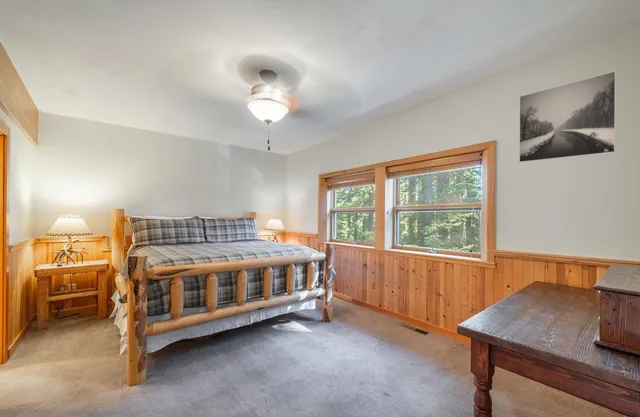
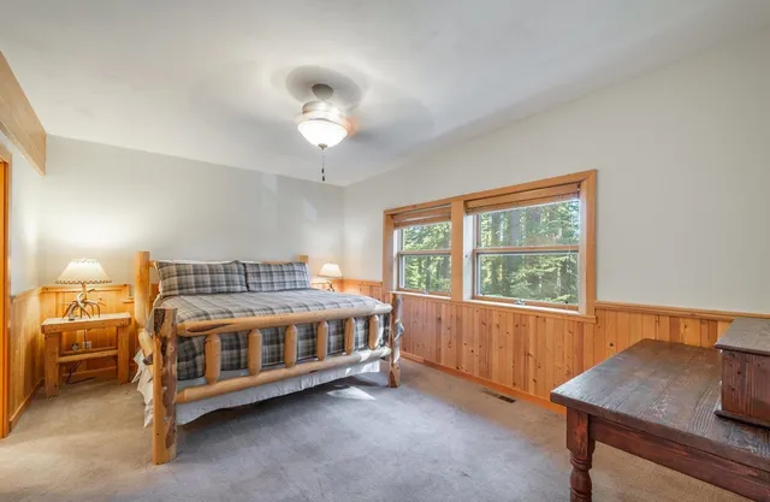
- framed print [518,70,617,164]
